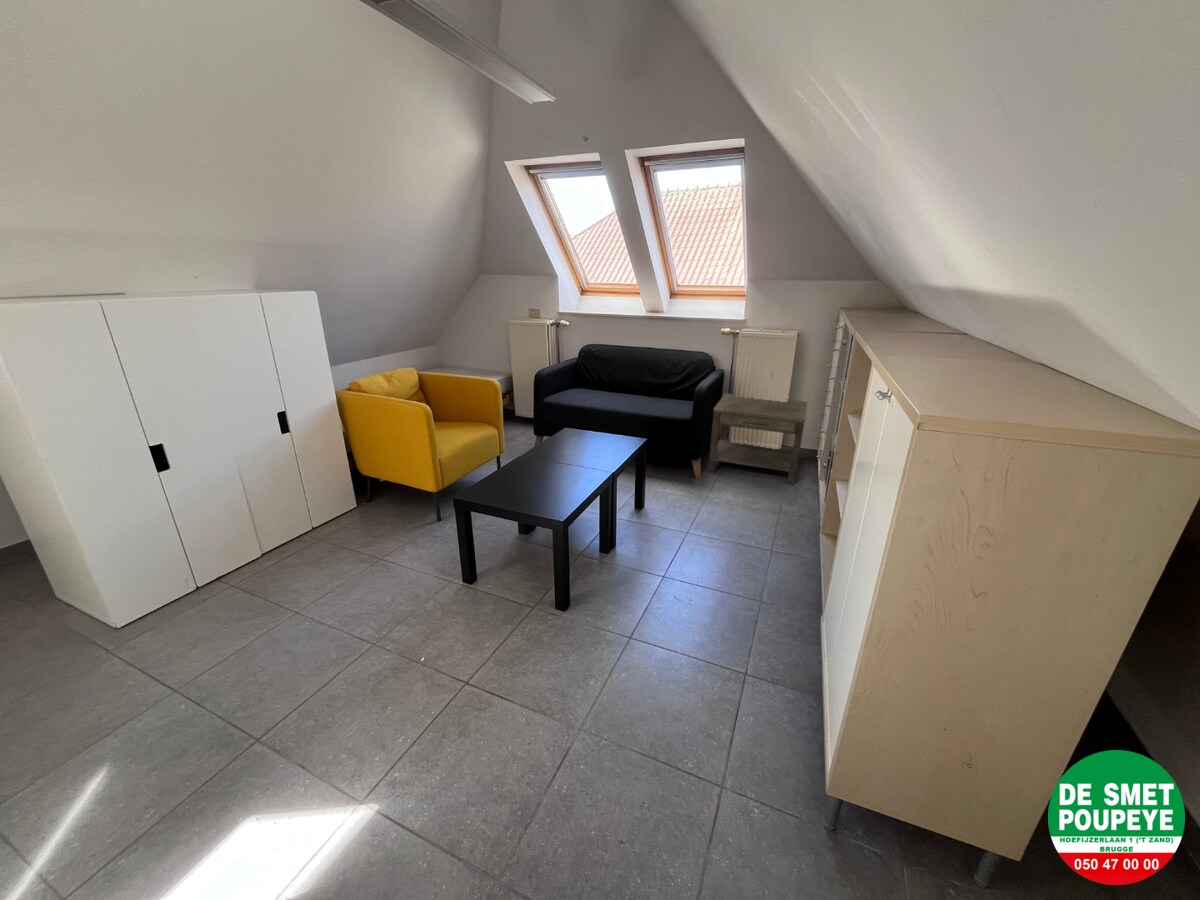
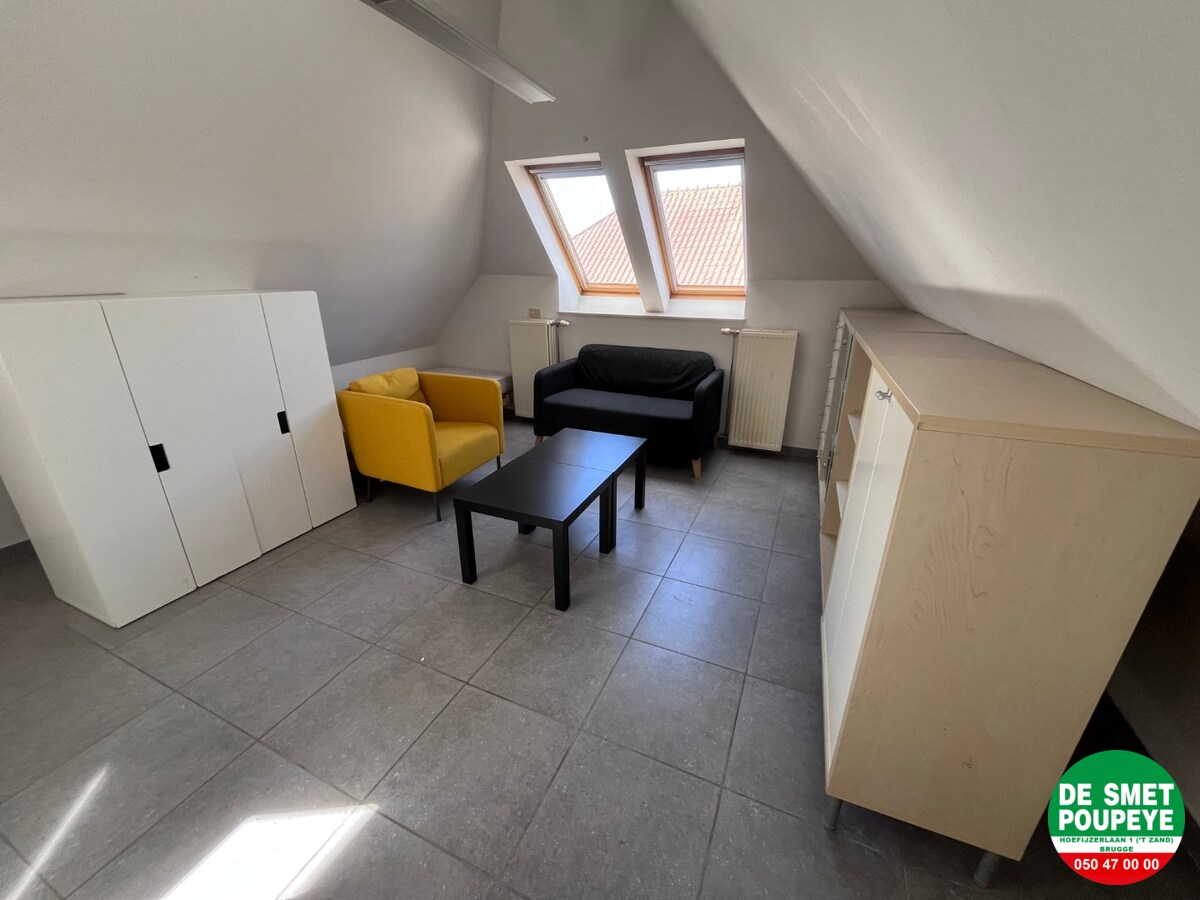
- side table [707,392,808,485]
